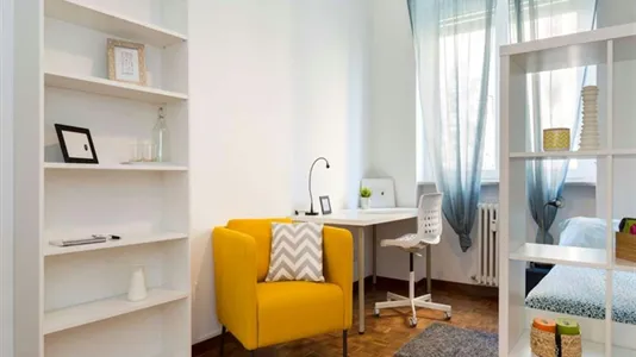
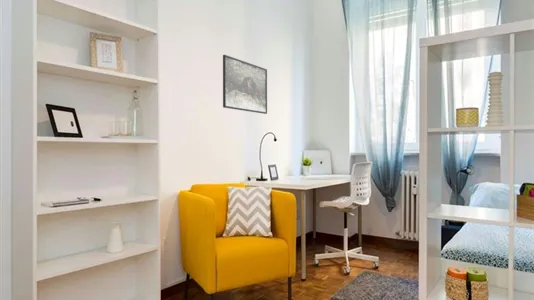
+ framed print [222,54,268,115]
